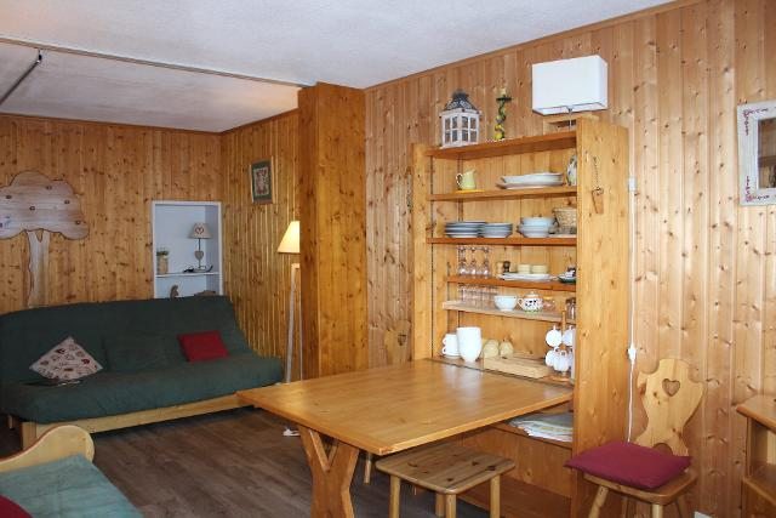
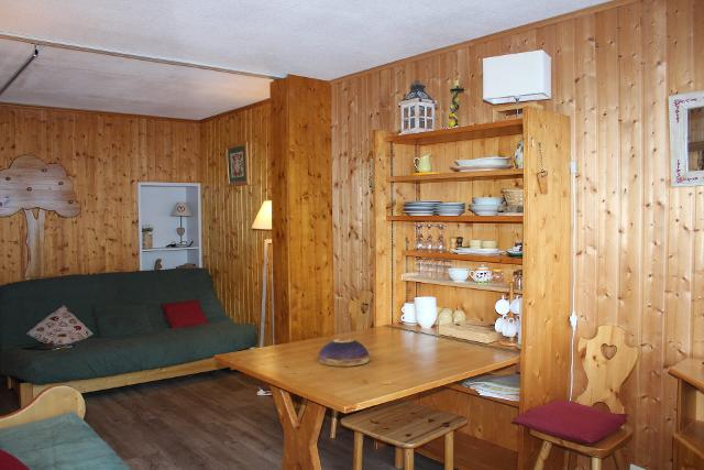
+ decorative bowl [317,337,371,368]
